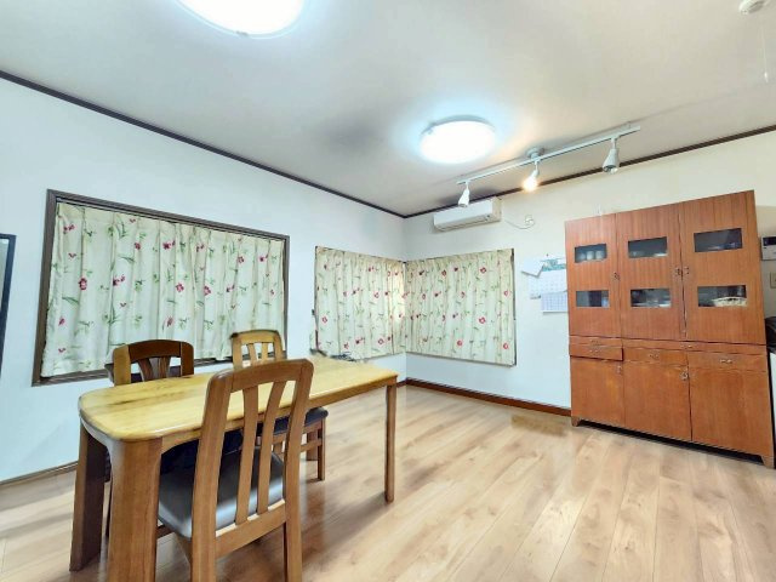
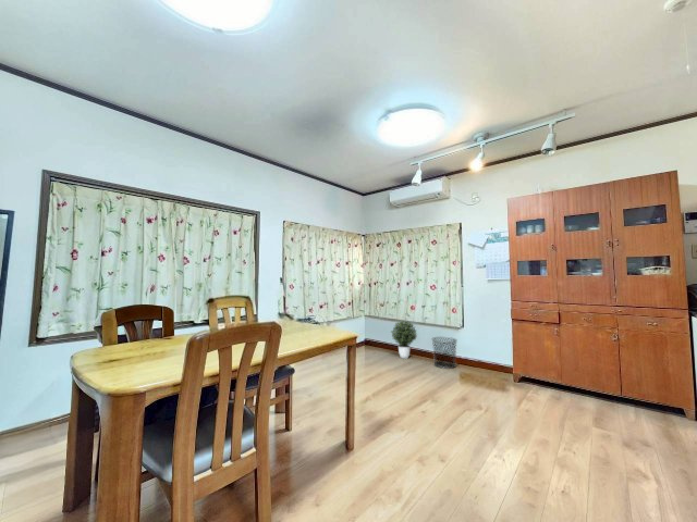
+ potted plant [390,320,418,360]
+ waste bin [431,336,458,370]
